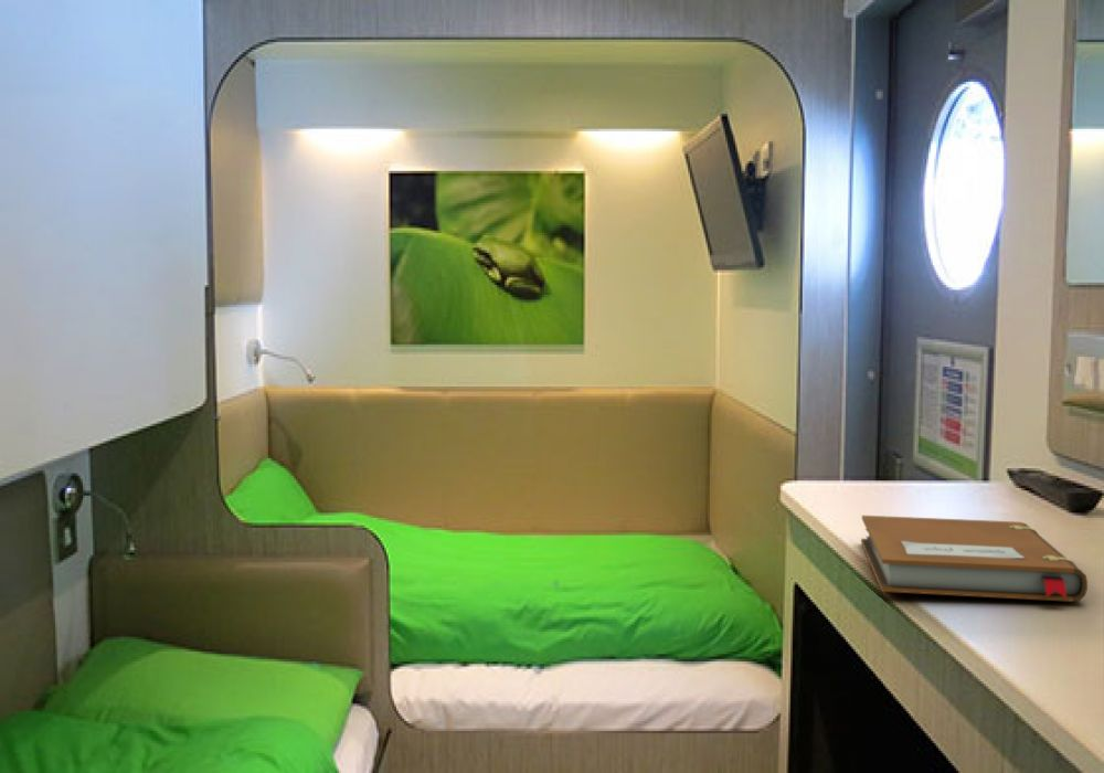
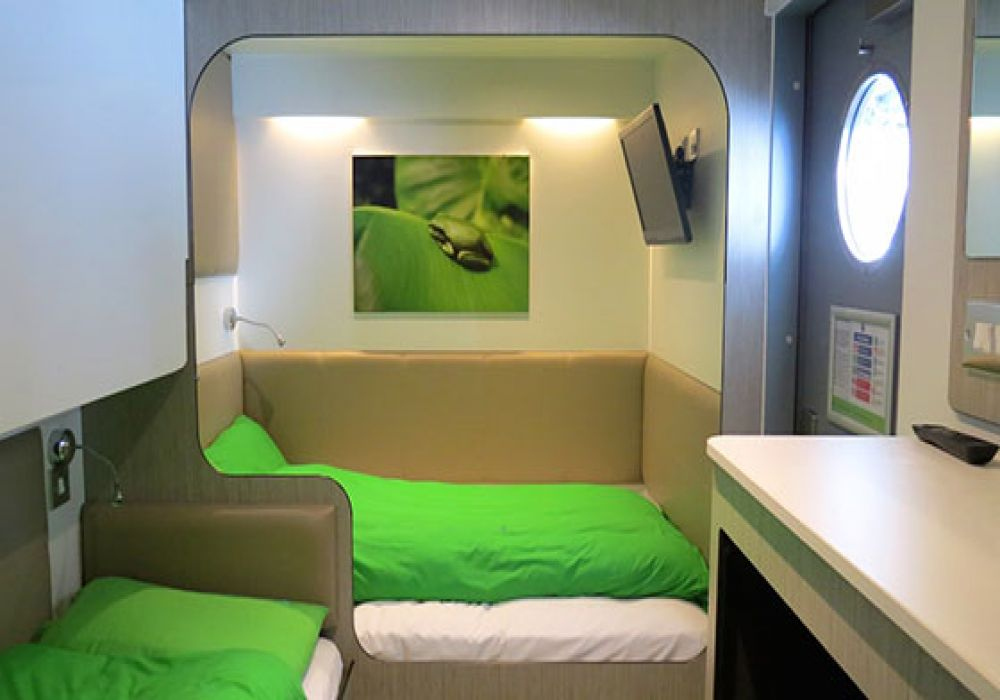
- notebook [860,515,1089,603]
